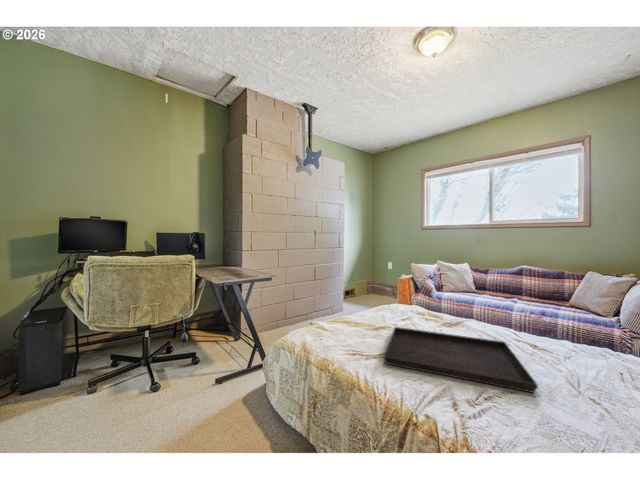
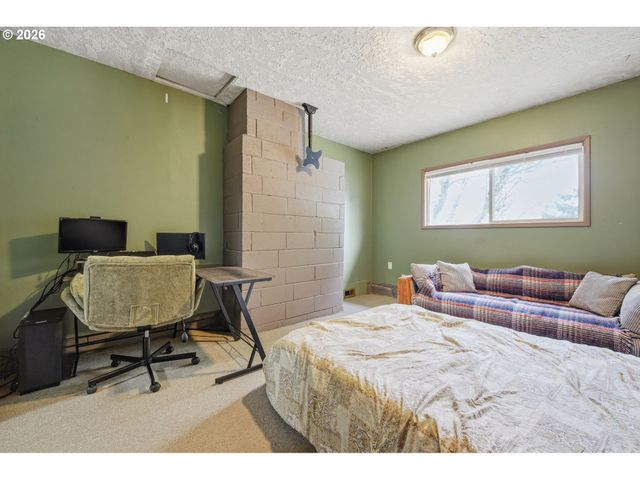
- serving tray [383,326,539,394]
